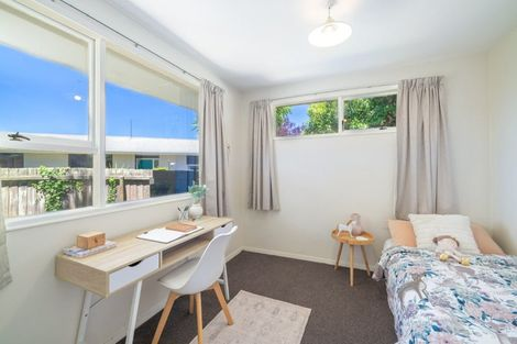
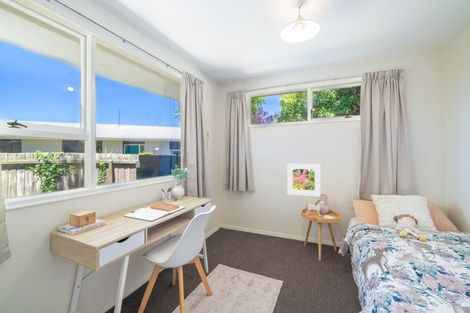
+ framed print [286,163,322,197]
